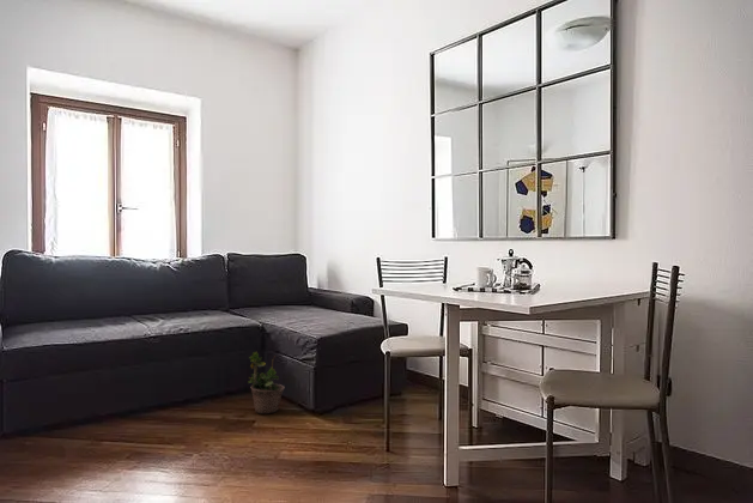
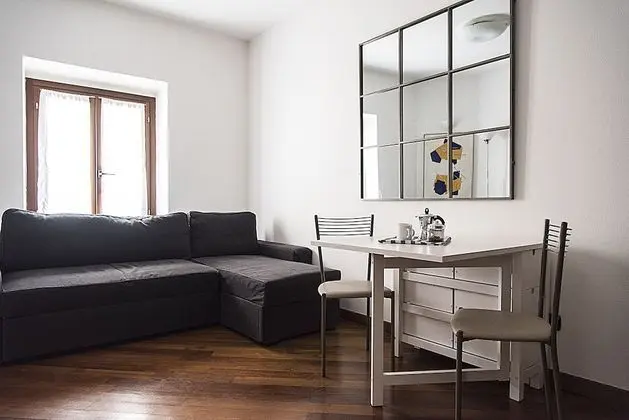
- potted plant [247,351,285,416]
